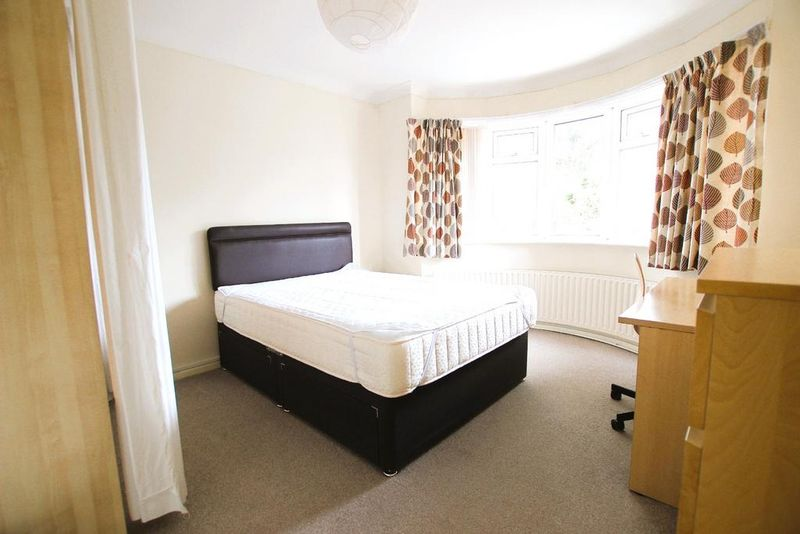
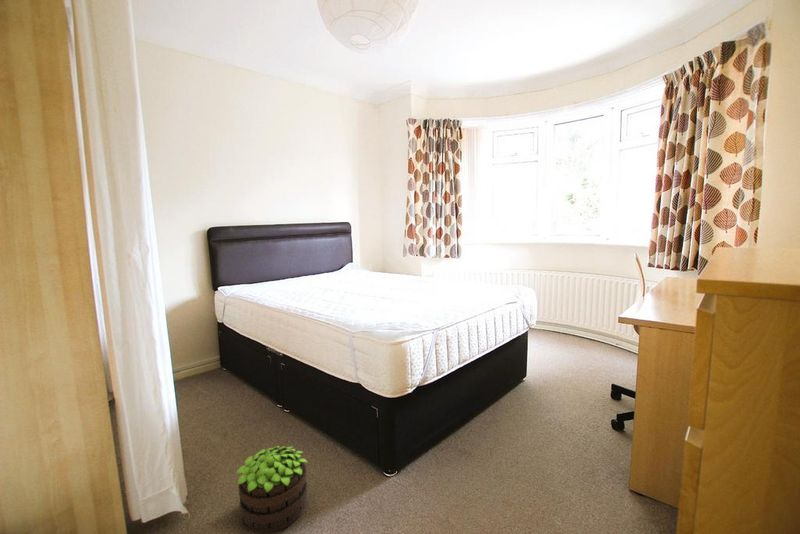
+ potted plant [236,445,309,534]
